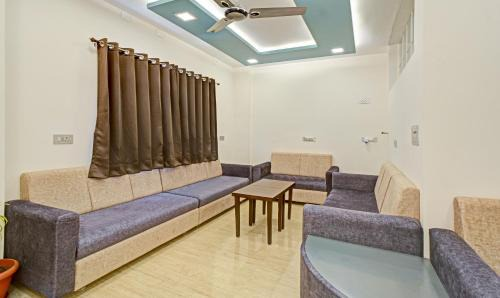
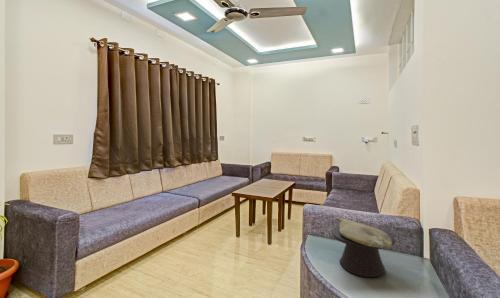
+ decorative bowl [331,217,396,278]
